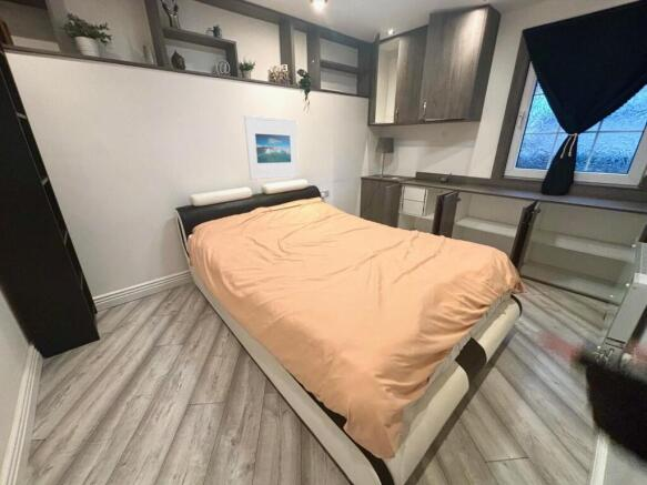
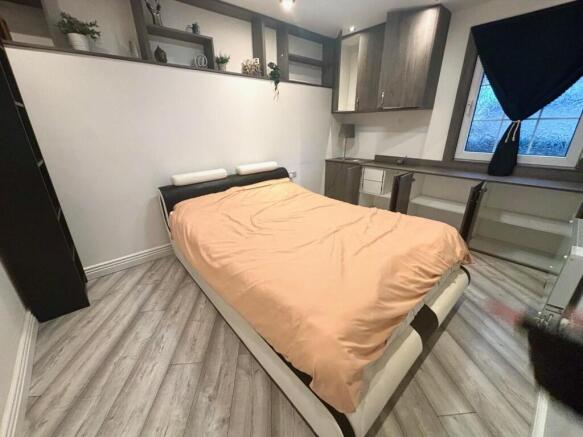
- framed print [243,114,300,181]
